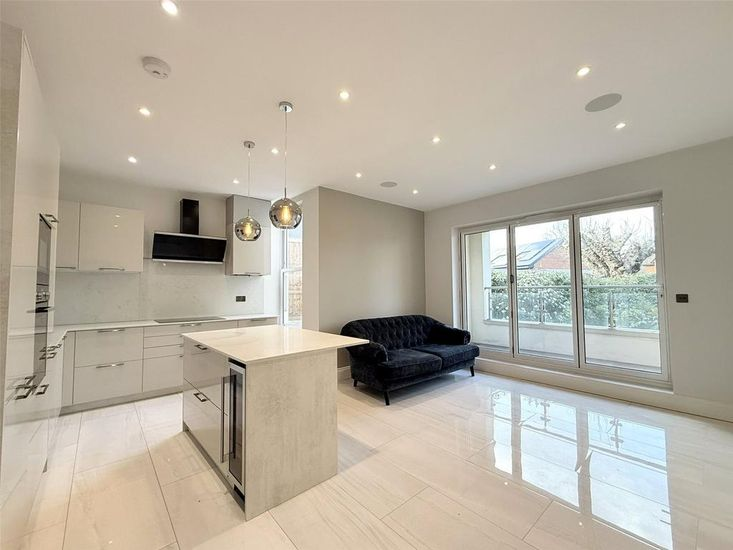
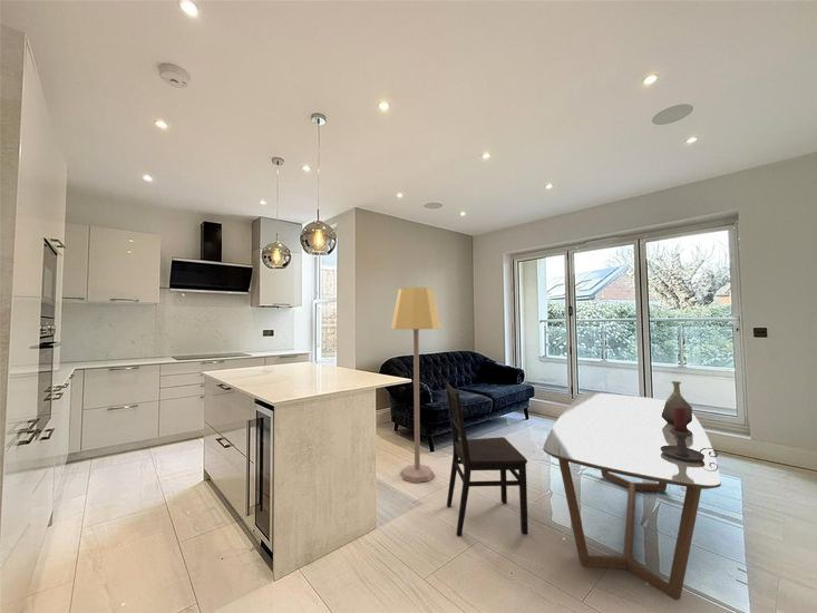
+ dining table [542,391,722,602]
+ lamp [390,286,442,484]
+ vase [661,380,693,425]
+ dining chair [444,381,529,537]
+ candle holder [660,407,719,461]
